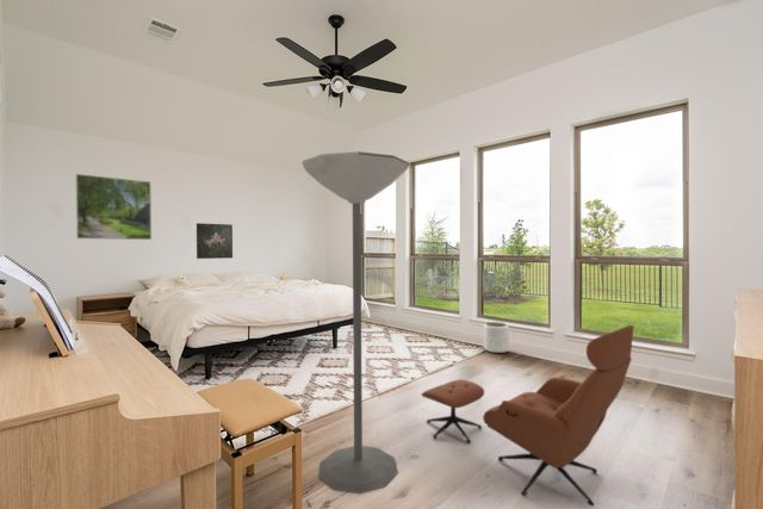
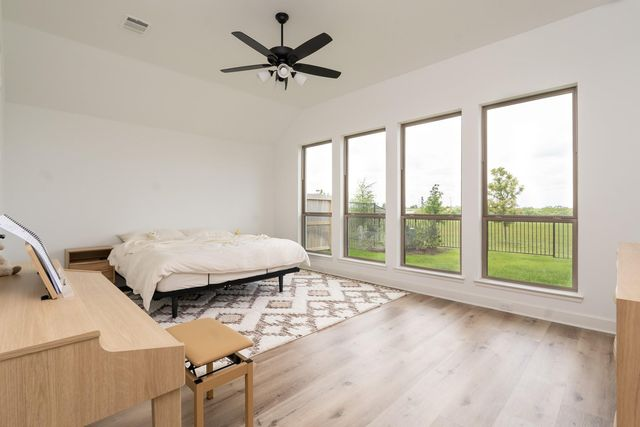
- floor lamp [302,150,411,495]
- lounge chair [421,324,635,507]
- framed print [196,222,234,260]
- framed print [75,173,153,241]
- plant pot [483,321,509,354]
